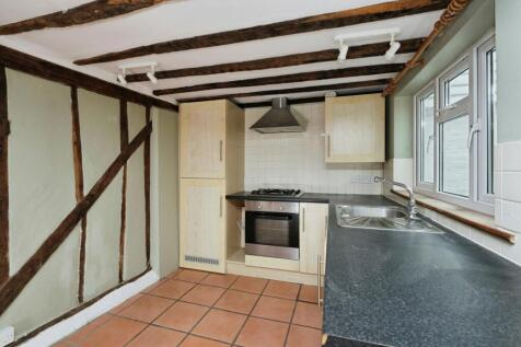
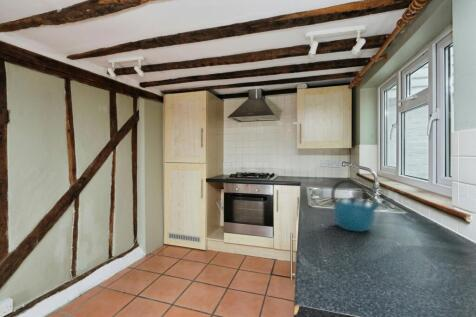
+ kettle [330,178,384,233]
